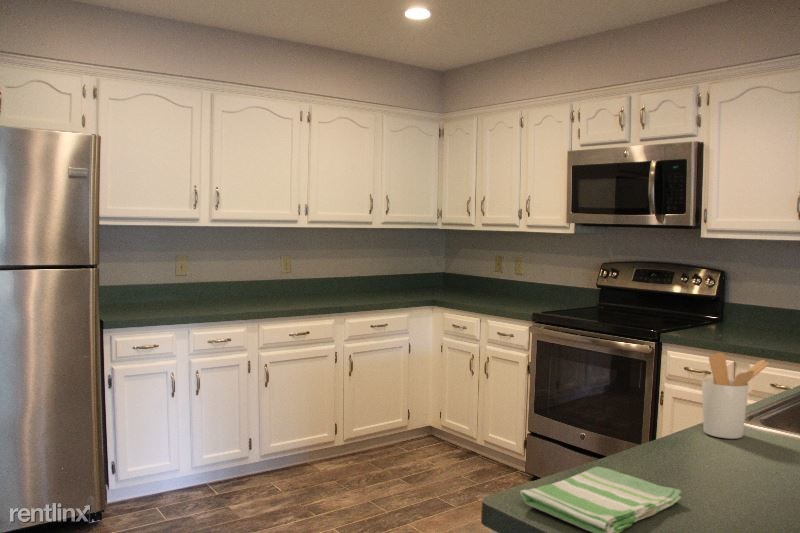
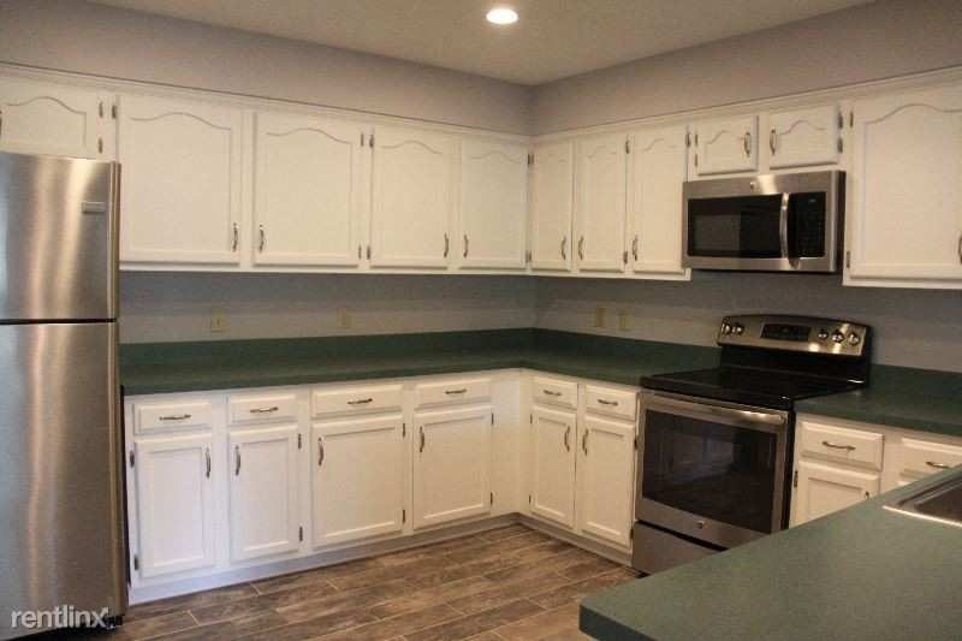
- utensil holder [701,352,770,440]
- dish towel [519,466,683,533]
